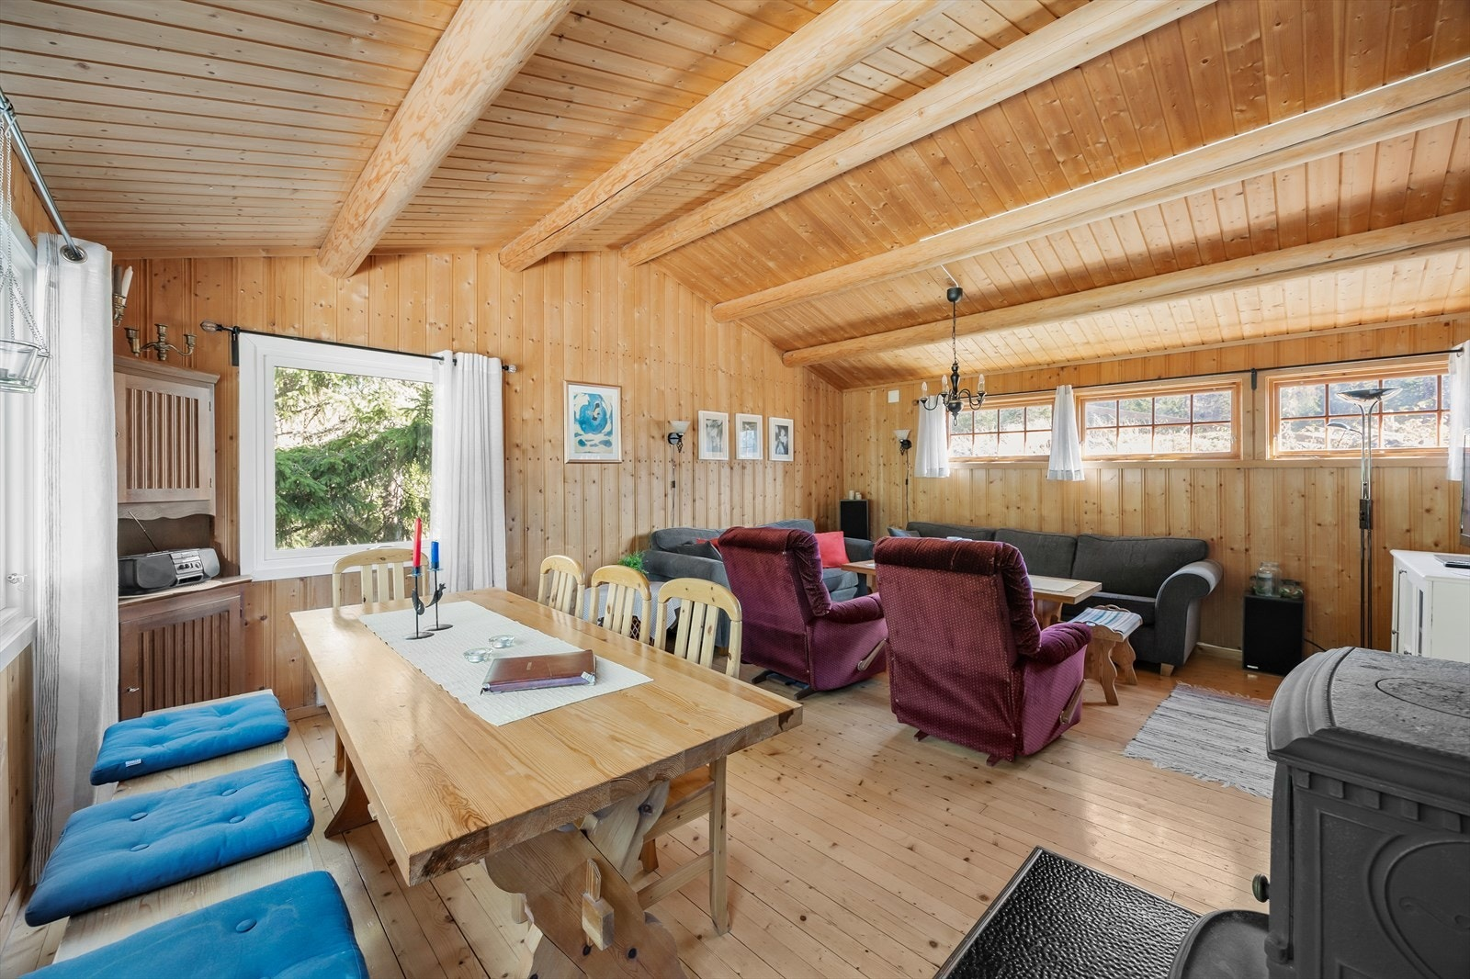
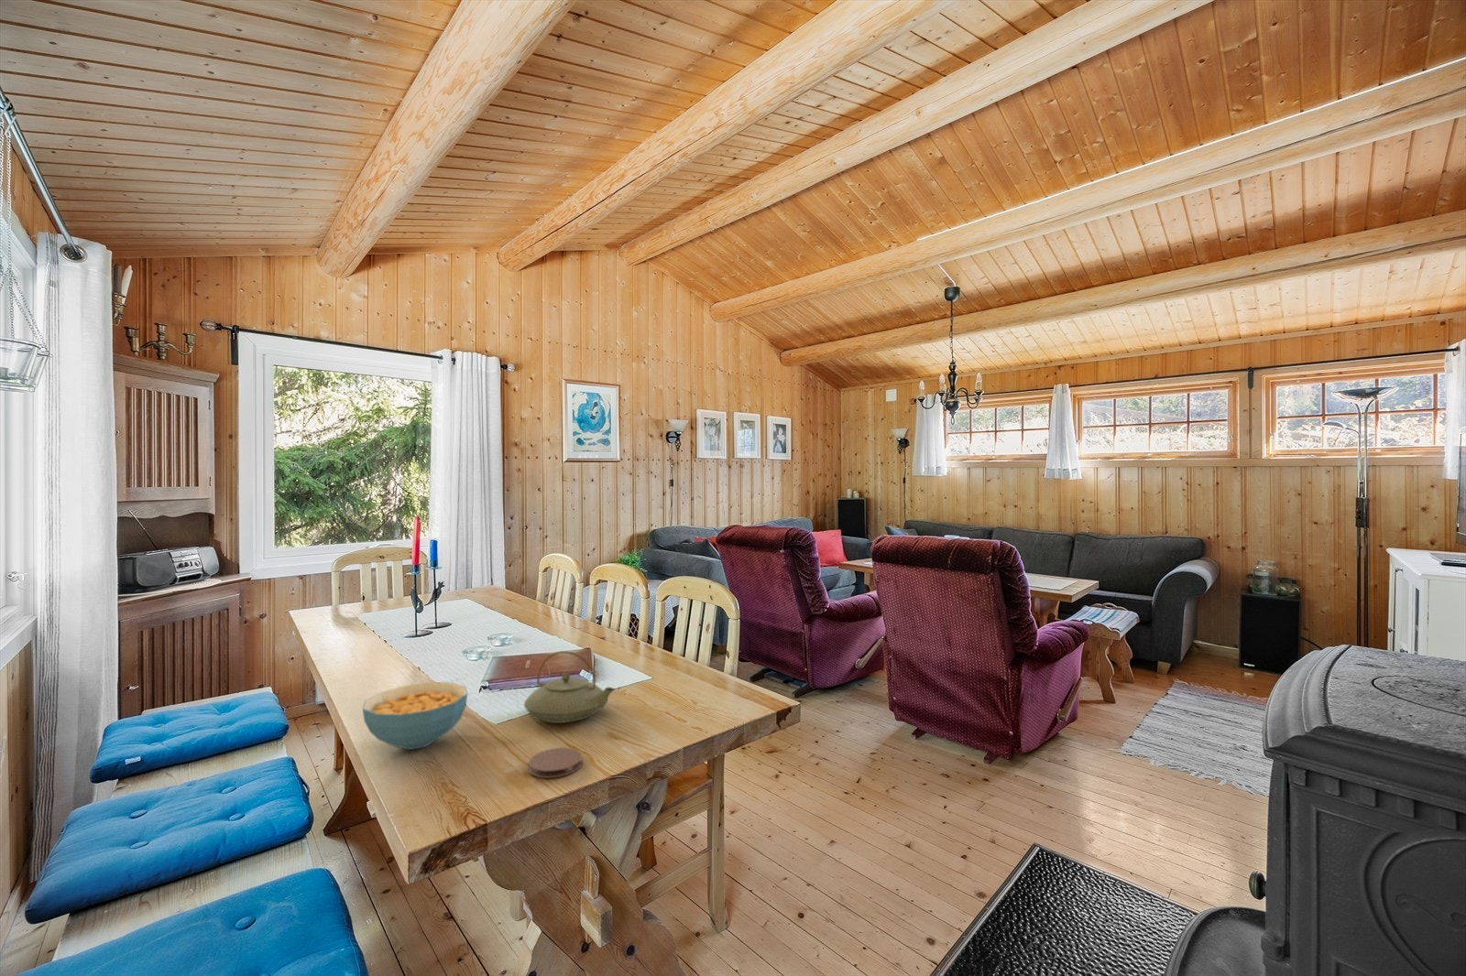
+ cereal bowl [362,681,469,749]
+ coaster [528,747,583,779]
+ teapot [523,650,616,724]
